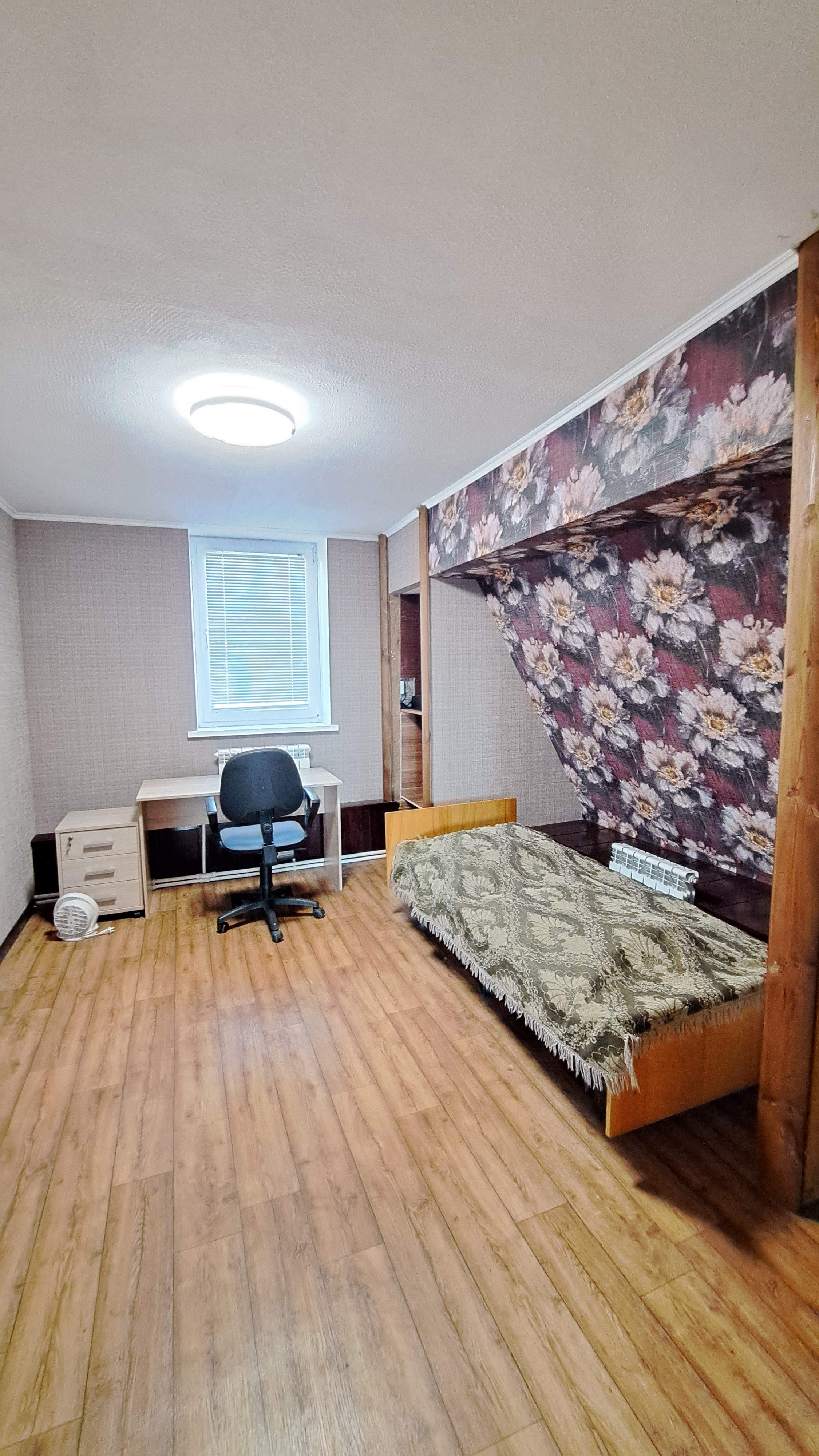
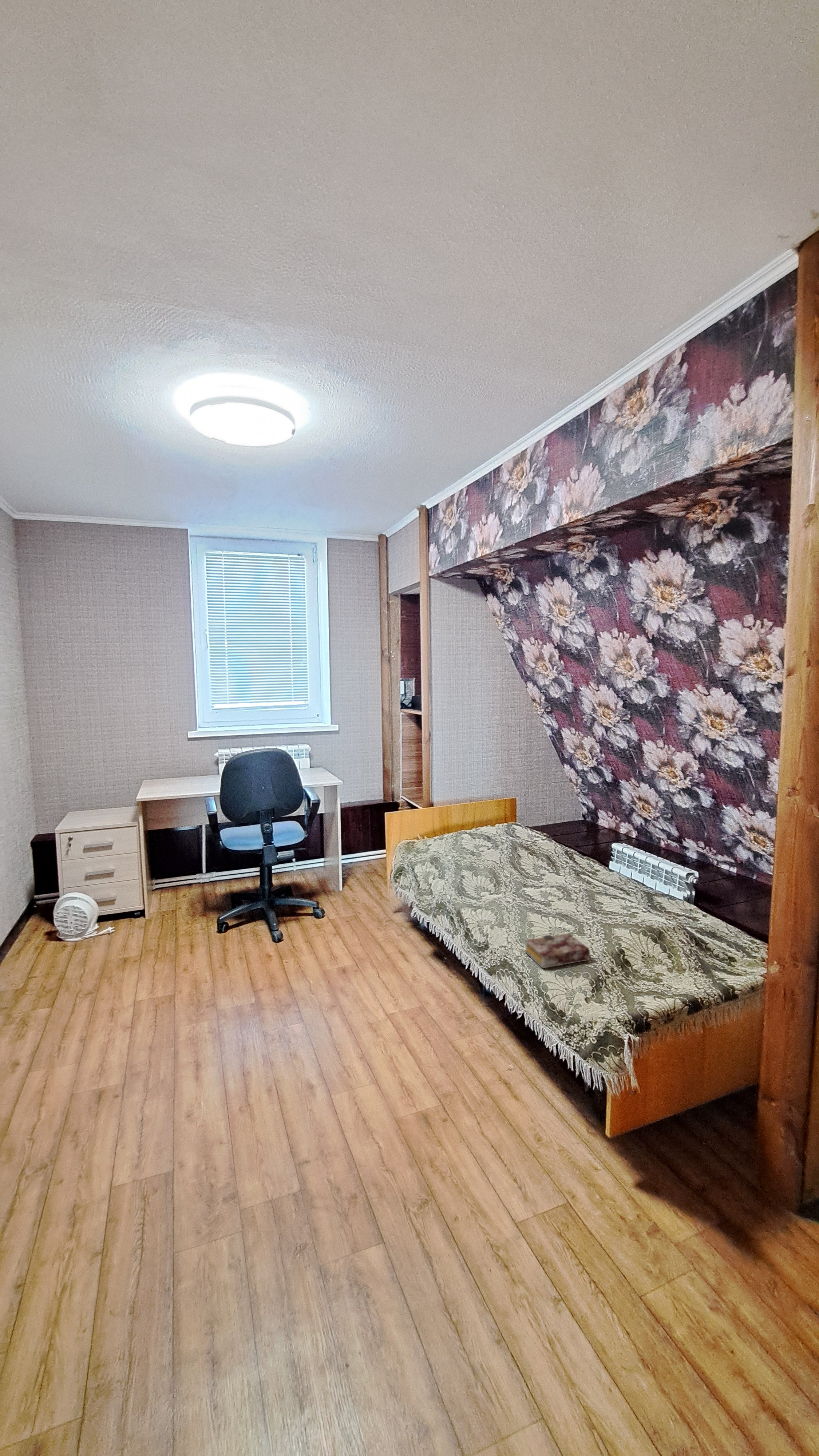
+ book [524,933,590,969]
